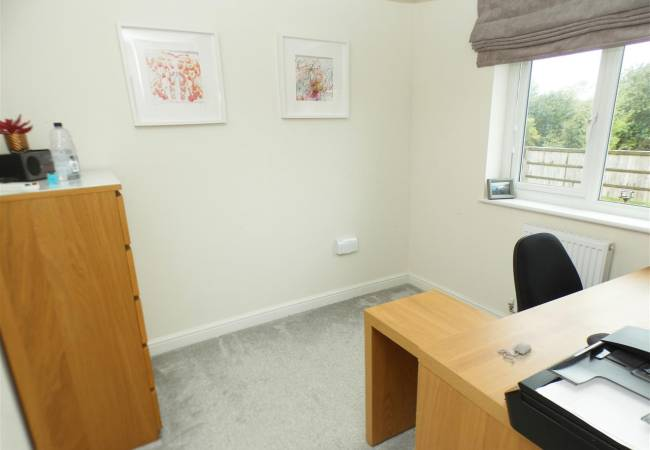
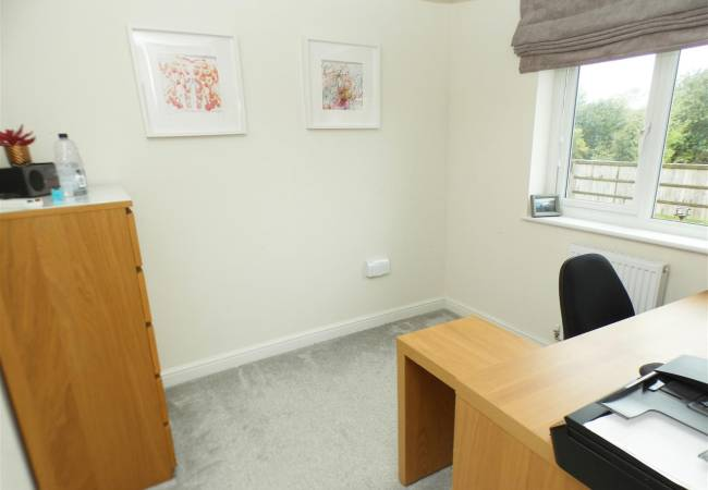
- computer mouse [498,341,533,363]
